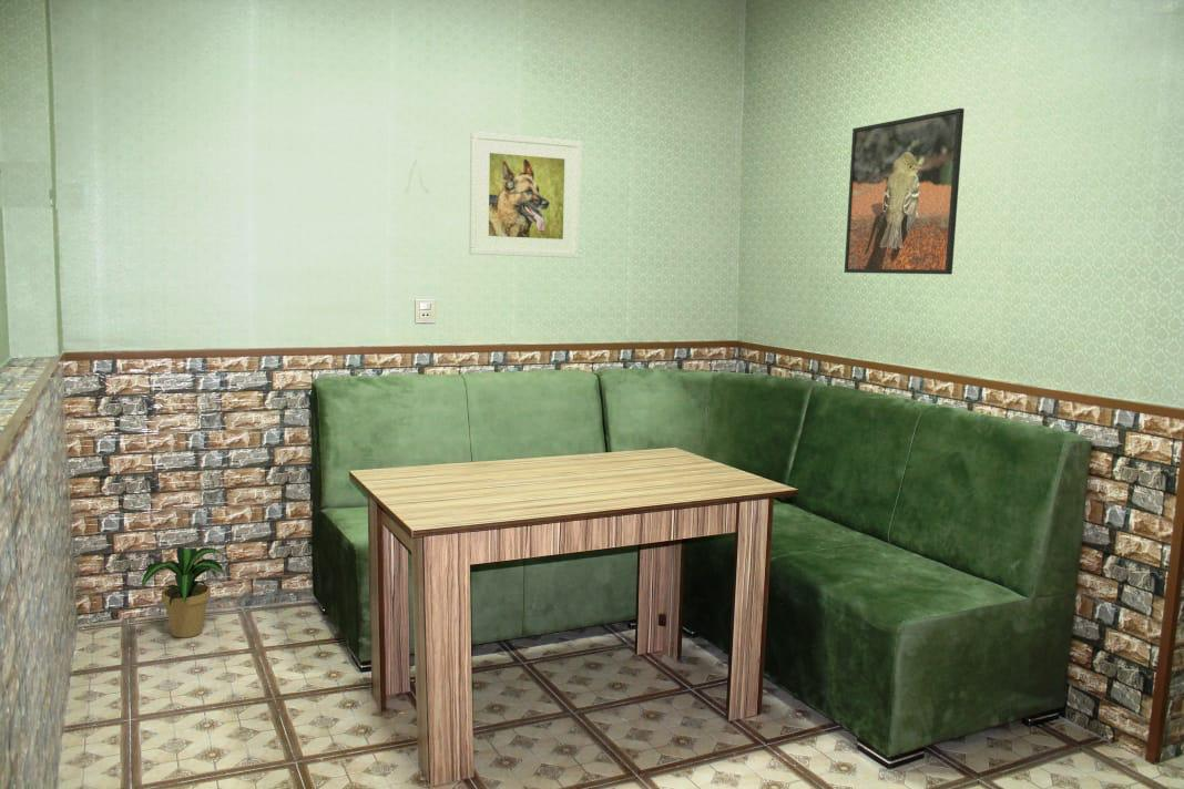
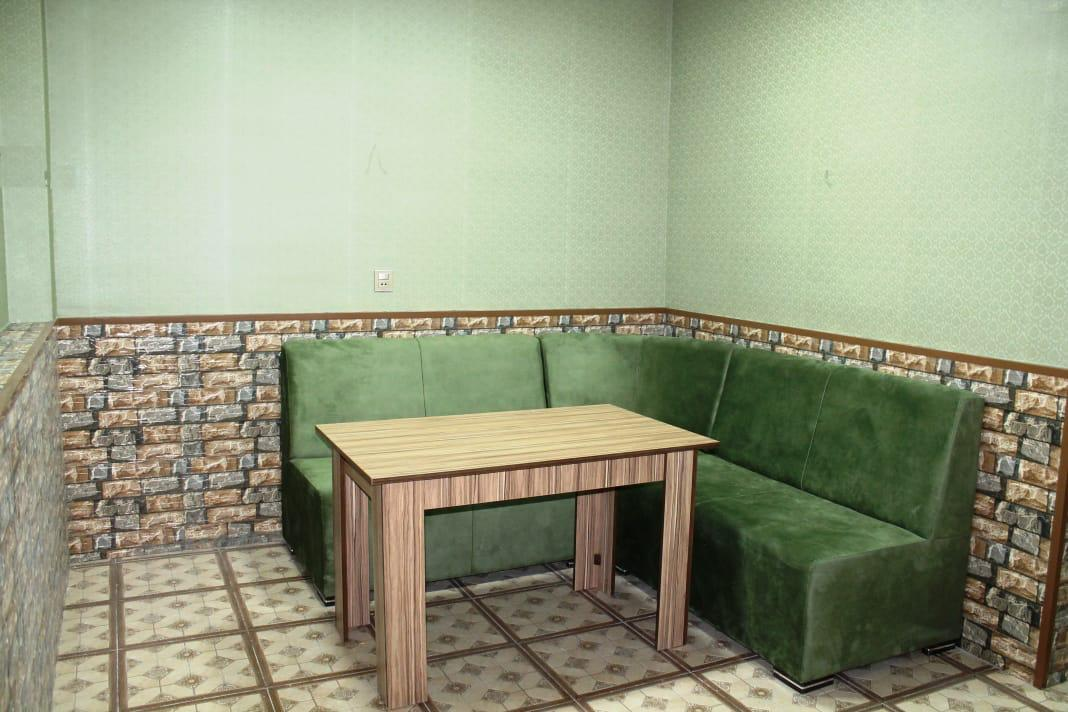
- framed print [468,131,583,259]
- potted plant [140,545,232,638]
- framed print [844,107,966,276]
